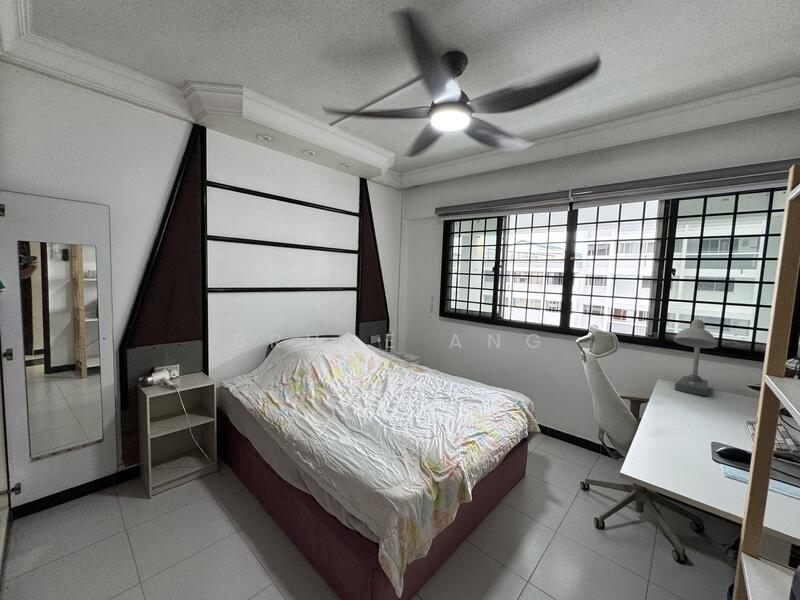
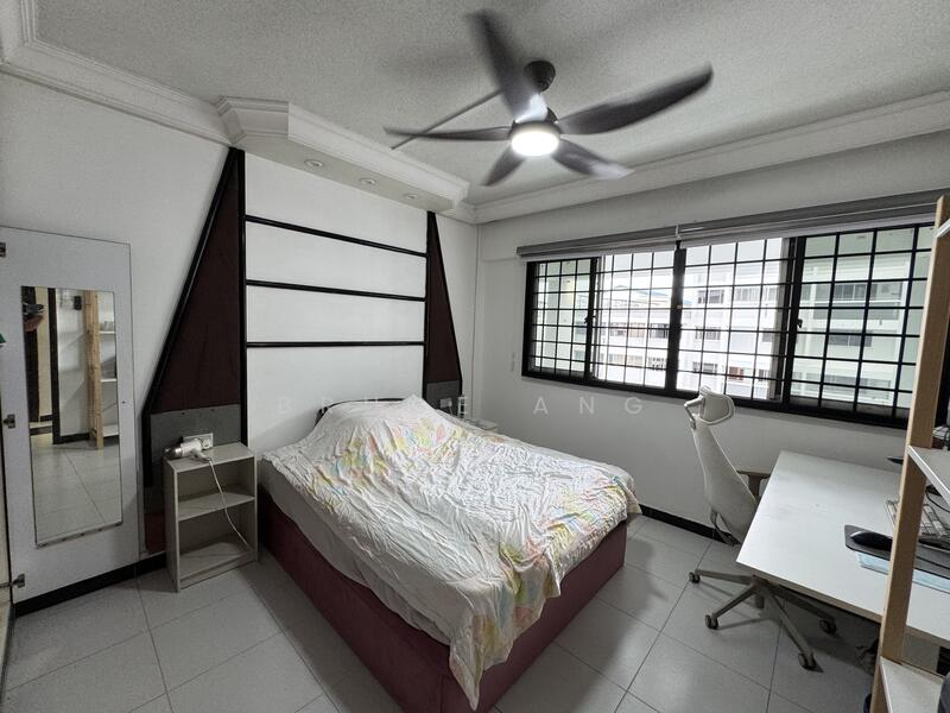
- desk lamp [673,319,719,397]
